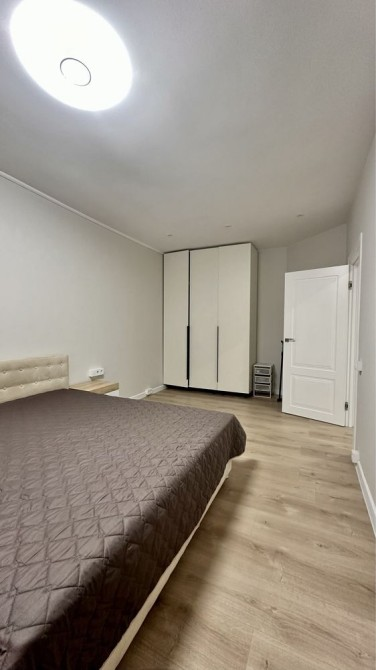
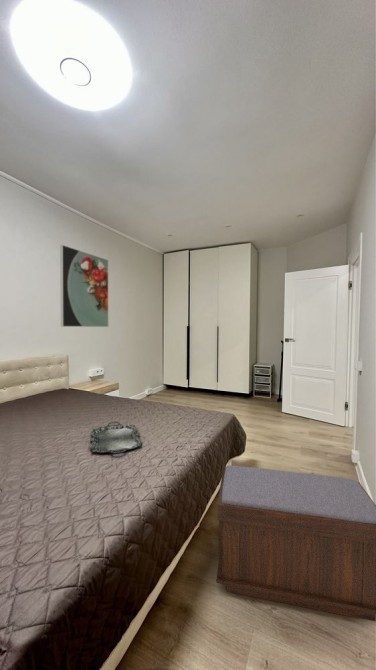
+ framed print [59,244,109,328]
+ serving tray [88,421,143,454]
+ bench [216,465,376,622]
